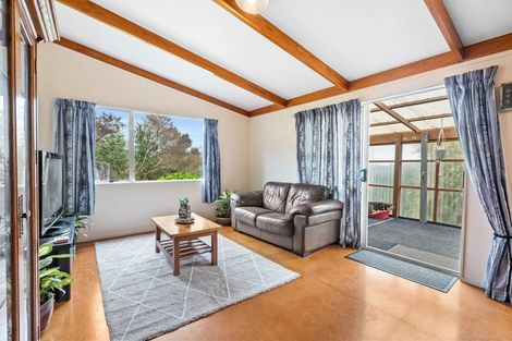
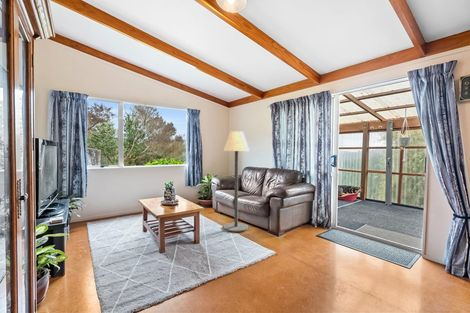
+ floor lamp [223,130,250,233]
